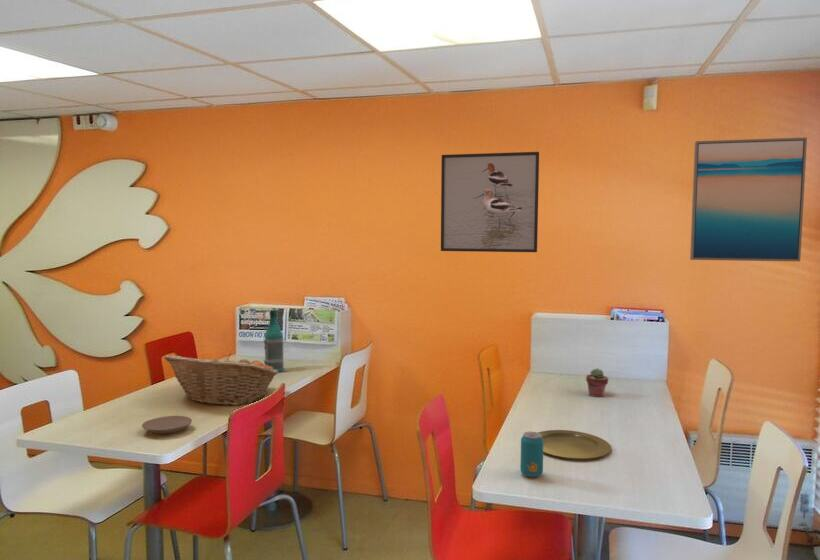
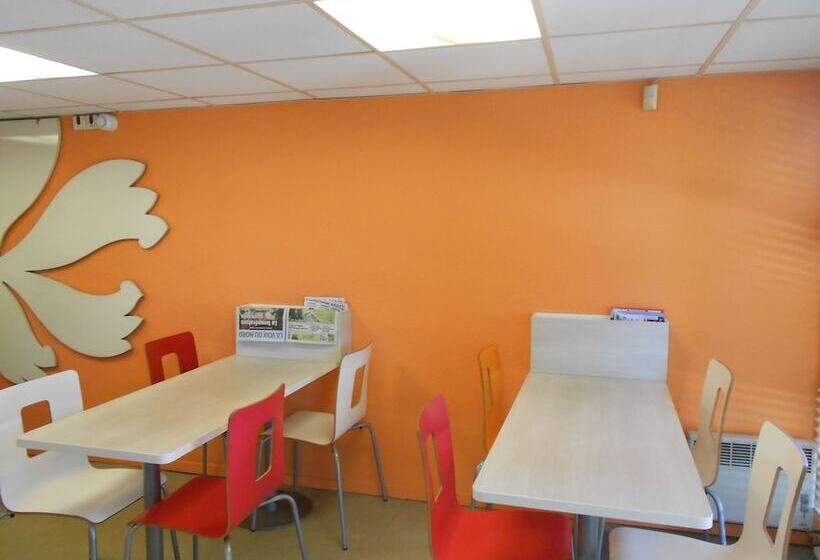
- beverage can [519,431,544,478]
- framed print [440,151,540,253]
- fruit basket [163,352,279,406]
- wall art [689,136,808,263]
- plate [141,415,193,435]
- bottle [262,309,287,373]
- potted succulent [585,367,609,398]
- plate [537,429,612,460]
